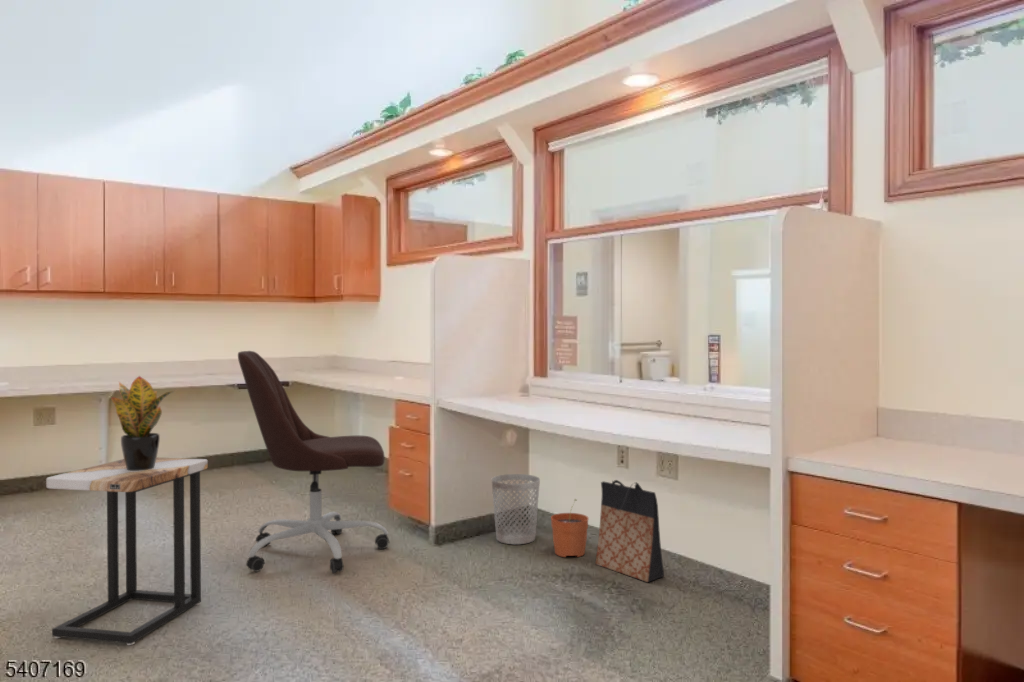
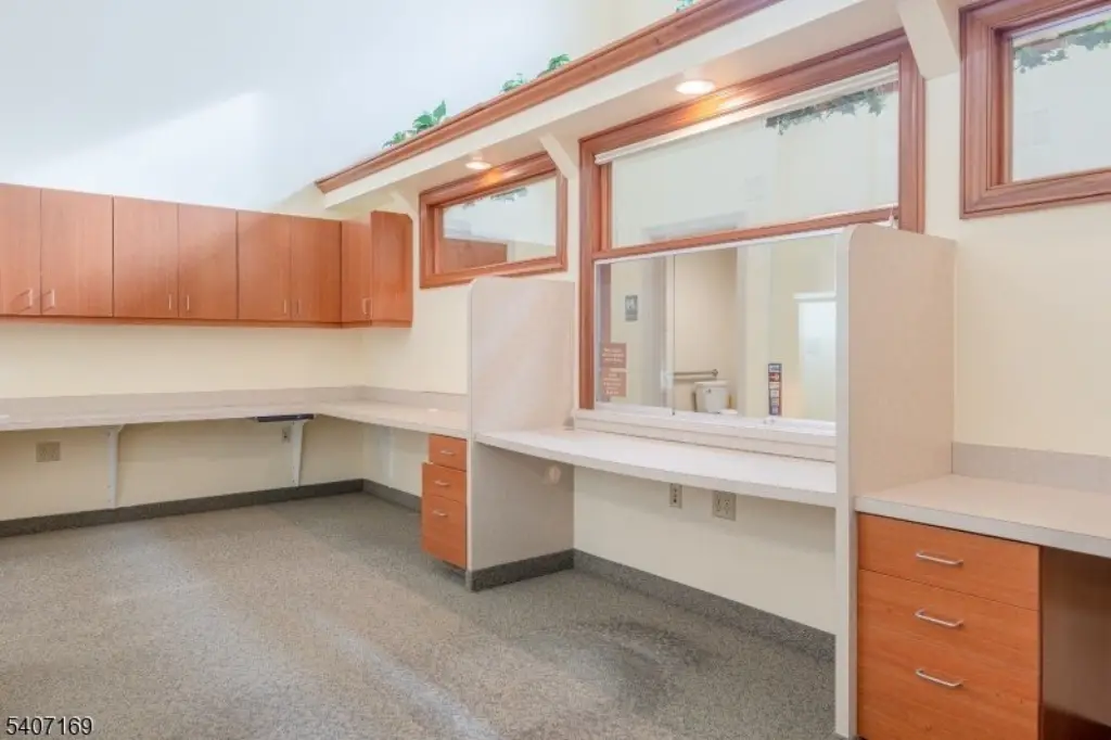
- potted plant [111,375,178,471]
- bag [594,479,665,583]
- side table [45,456,209,646]
- wastebasket [491,473,541,545]
- office chair [237,350,390,574]
- plant pot [550,498,590,558]
